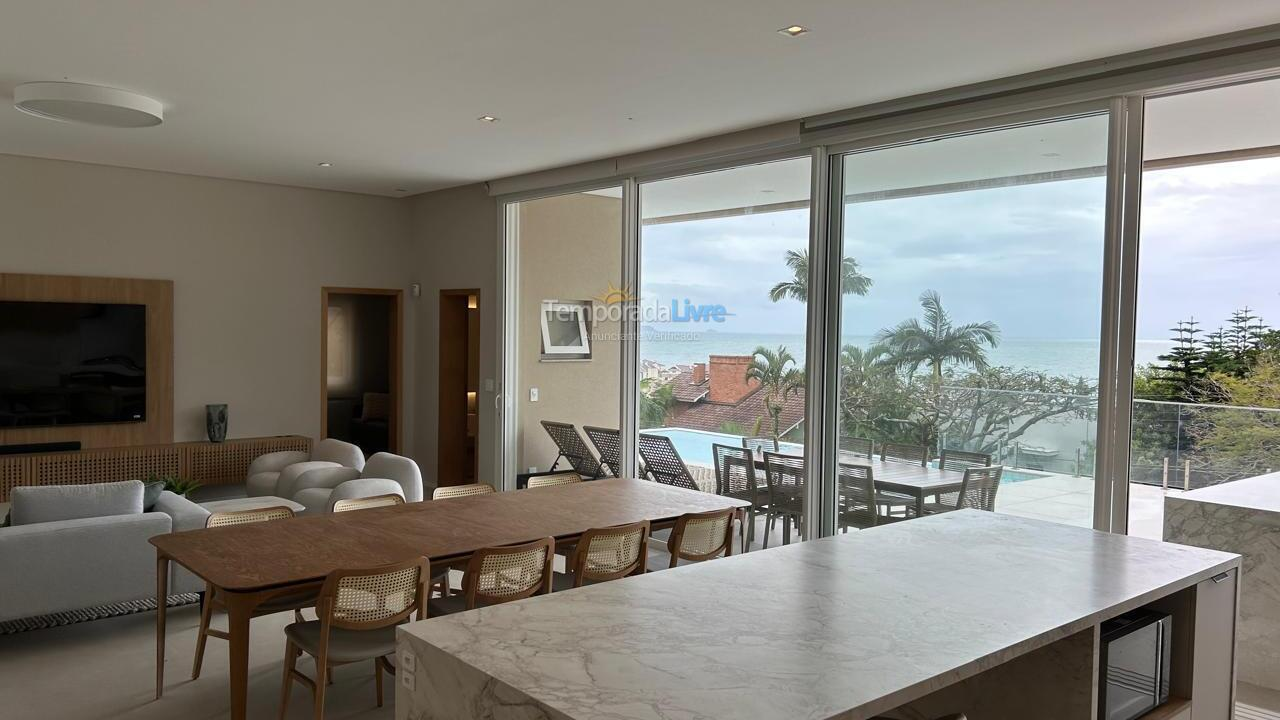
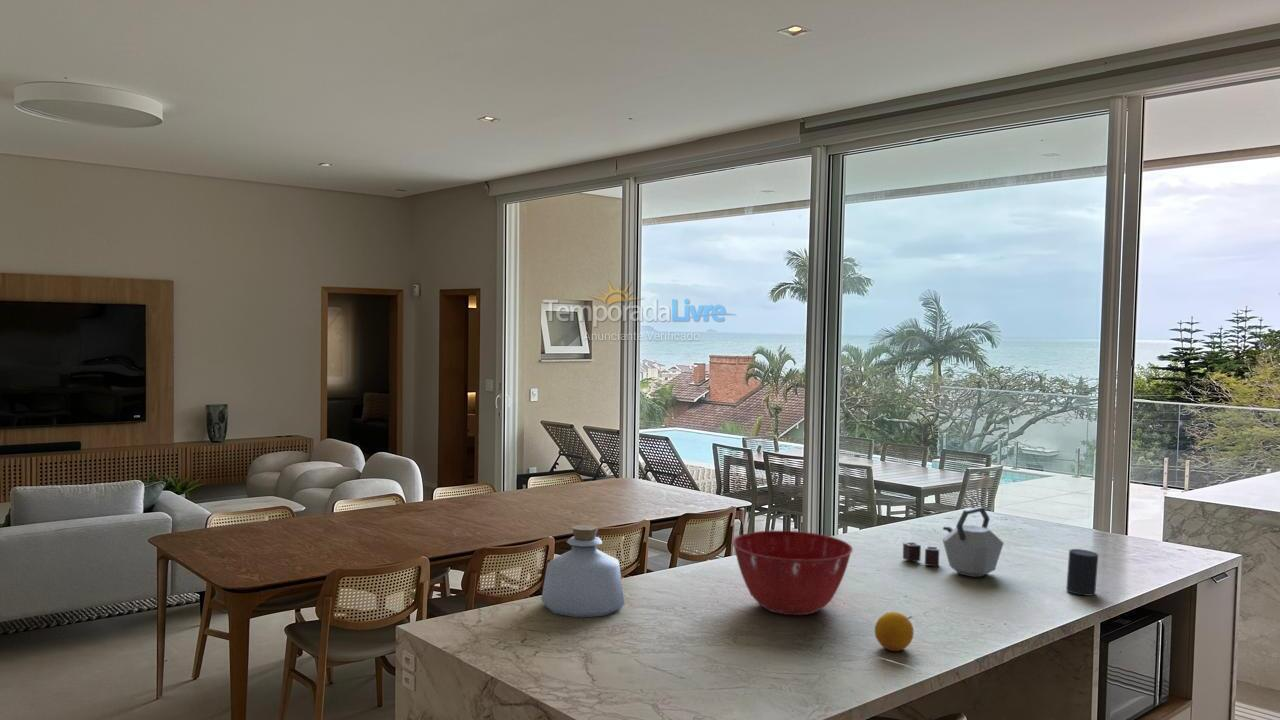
+ mixing bowl [731,530,854,616]
+ cup [1065,548,1099,597]
+ kettle [902,506,1005,578]
+ bottle [540,524,625,618]
+ fruit [874,611,915,652]
